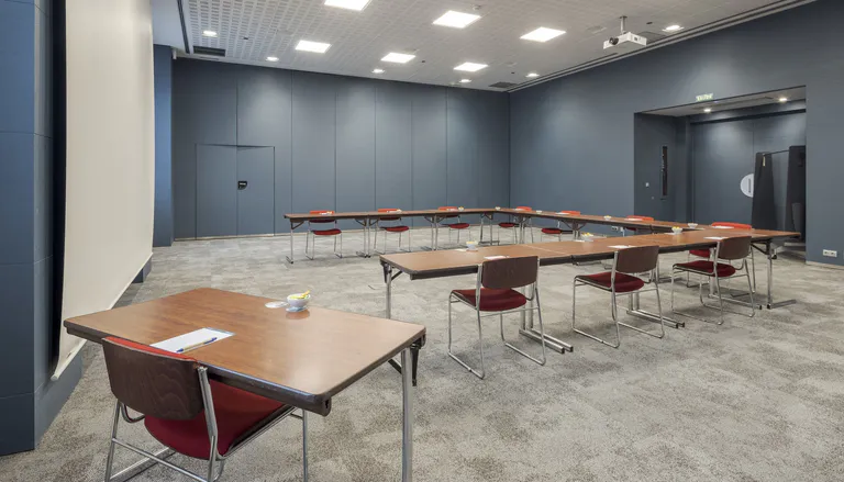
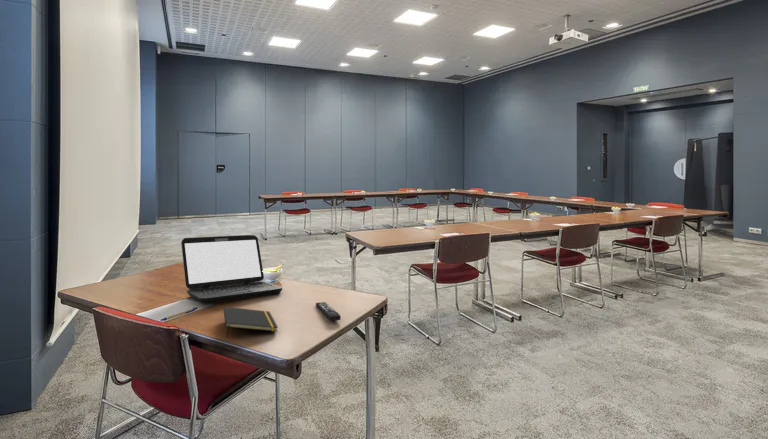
+ notepad [223,306,279,338]
+ remote control [315,301,342,322]
+ laptop [180,234,283,304]
